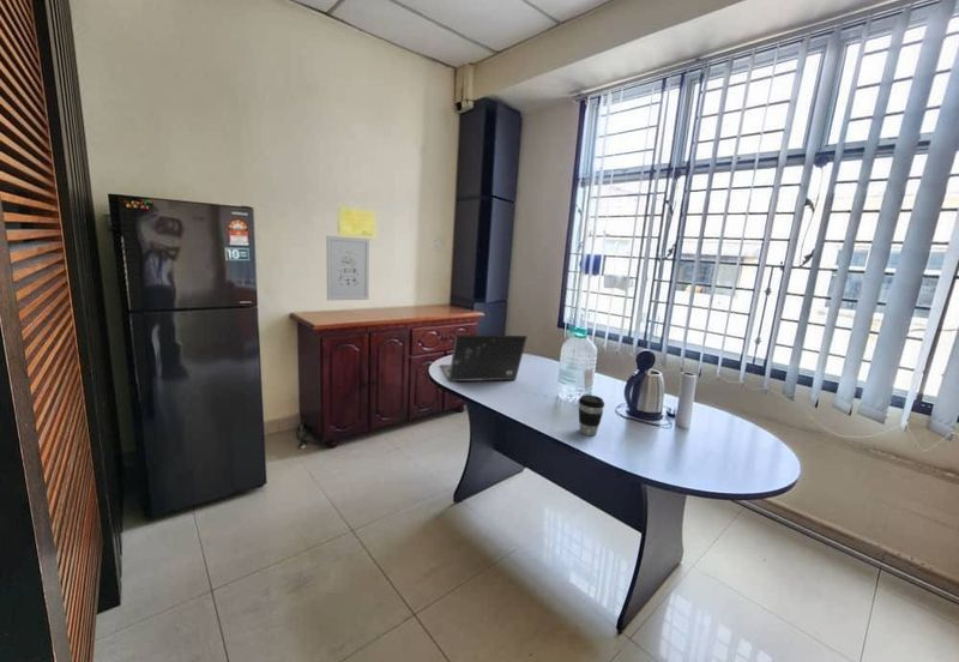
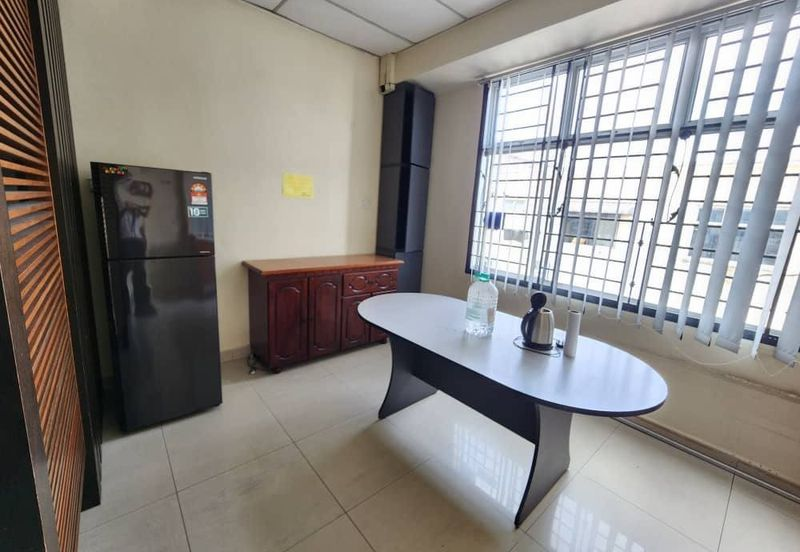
- laptop [439,335,529,383]
- wall art [325,235,370,302]
- coffee cup [578,393,605,437]
